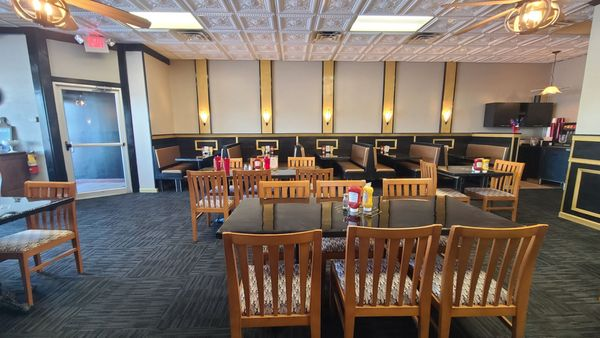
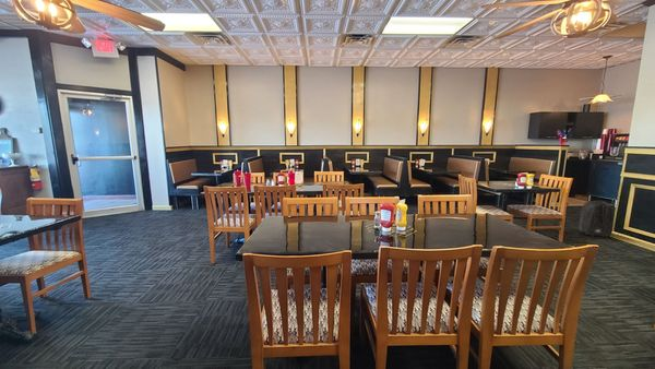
+ backpack [577,200,615,241]
